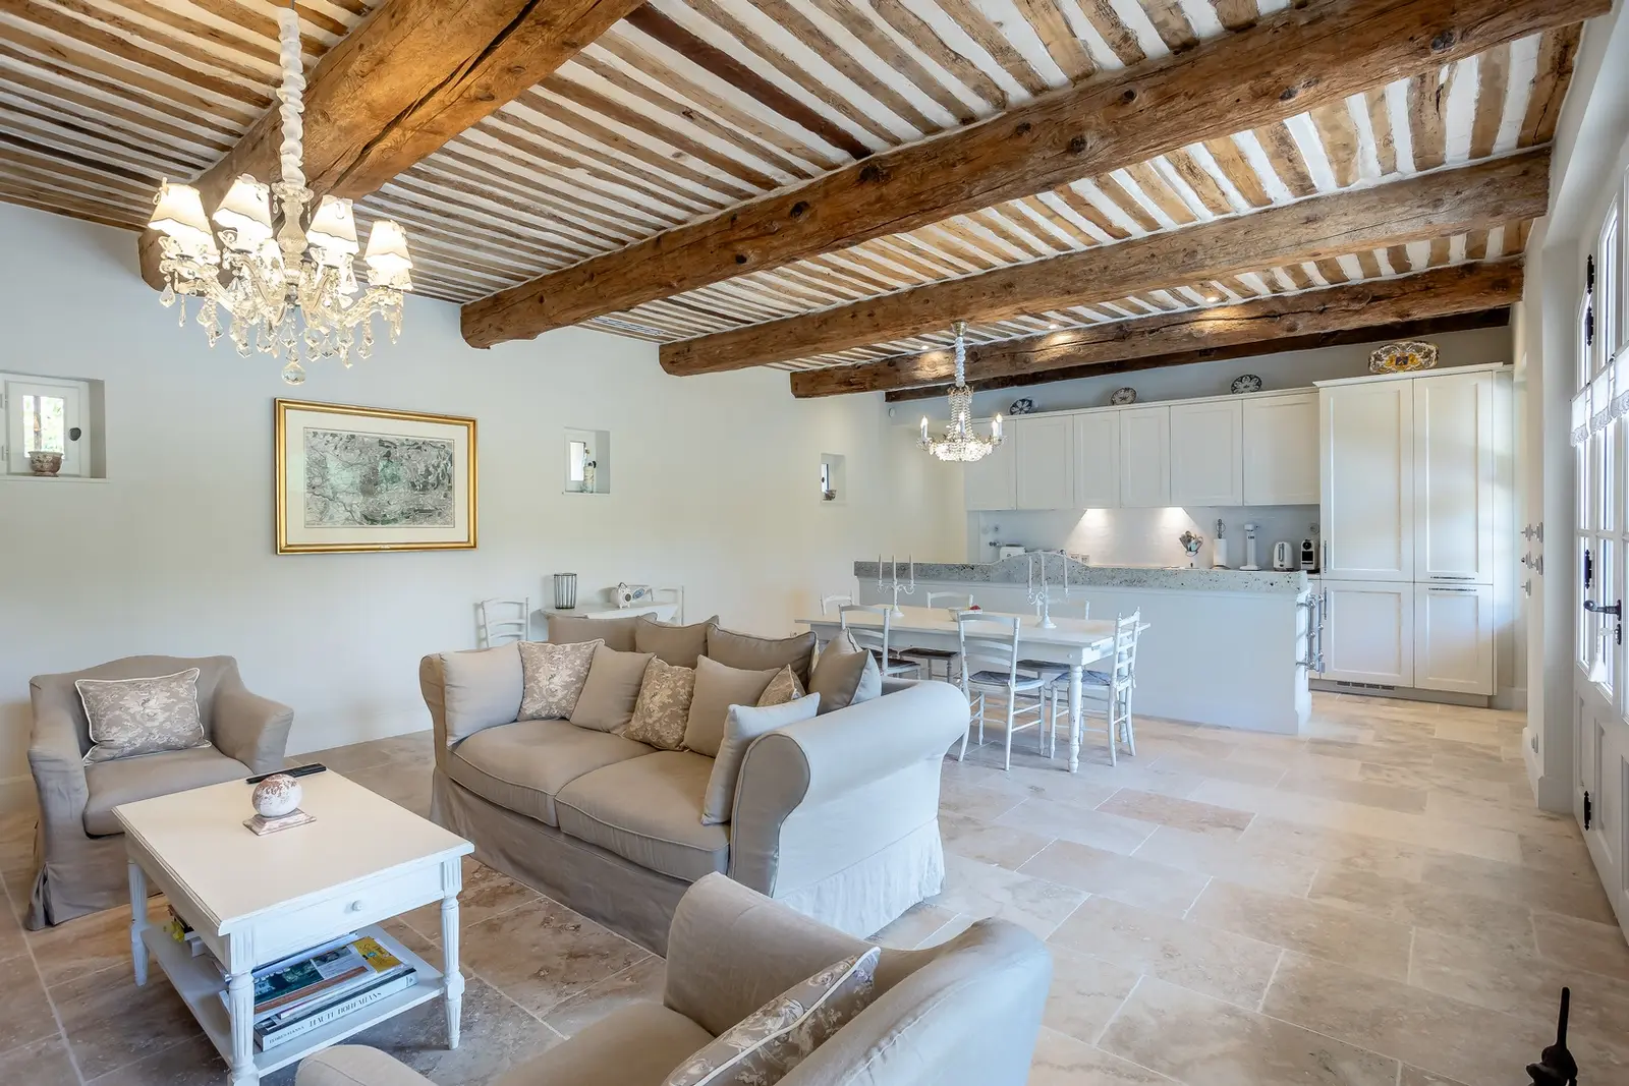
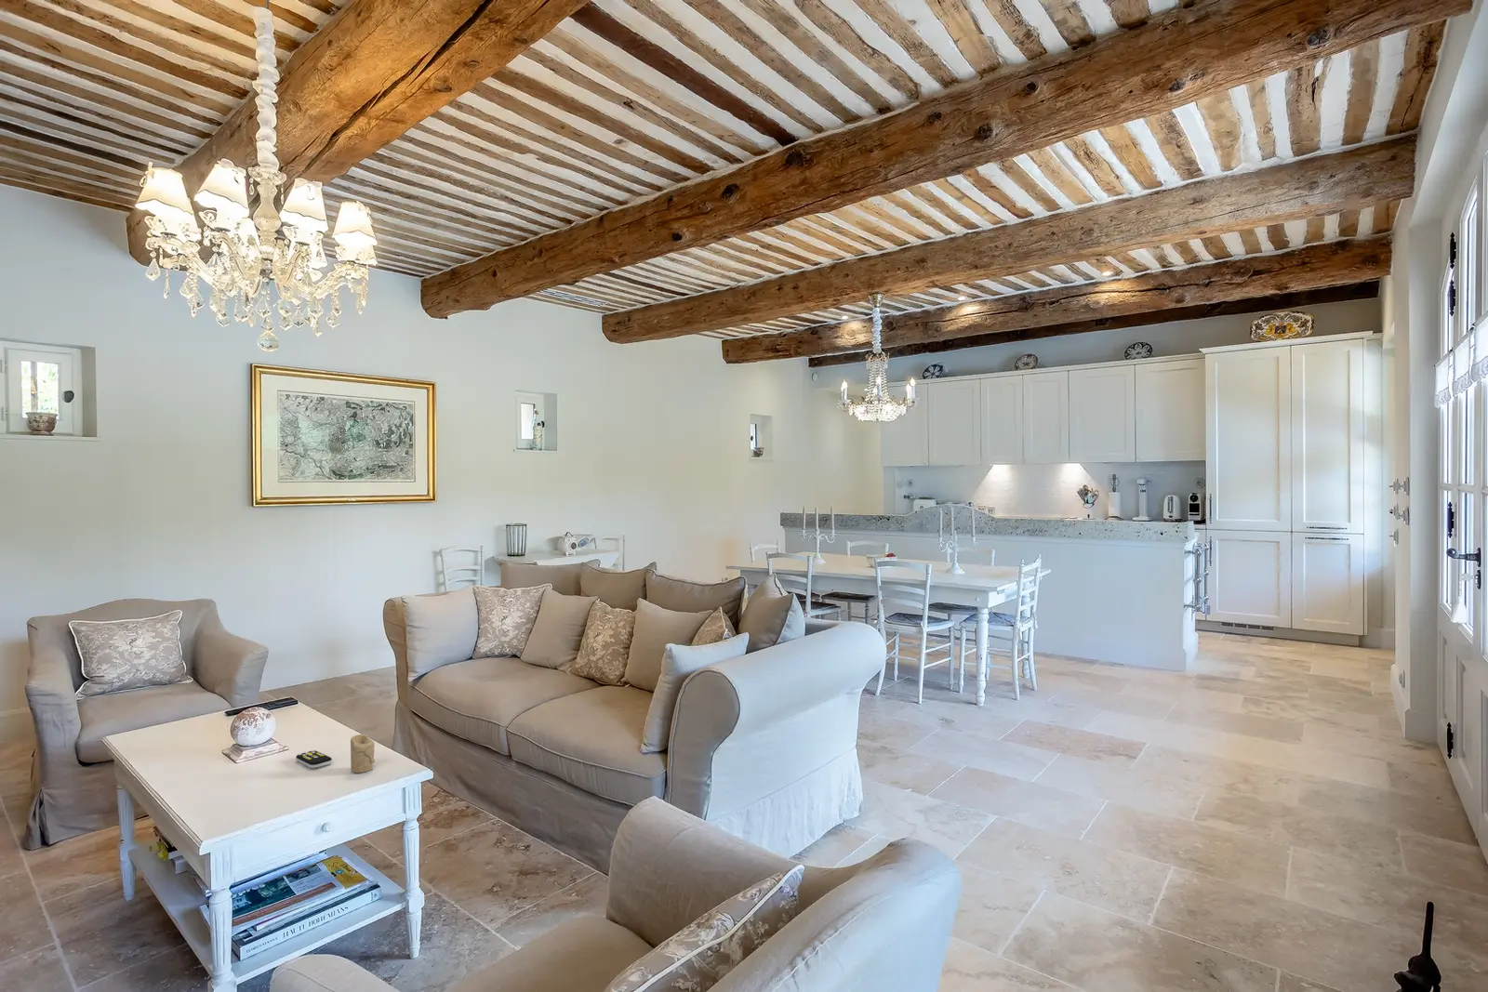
+ candle [350,734,375,774]
+ remote control [294,750,333,768]
